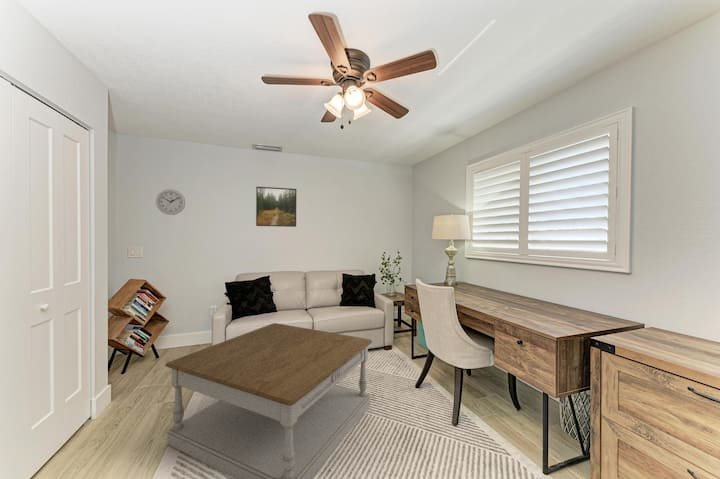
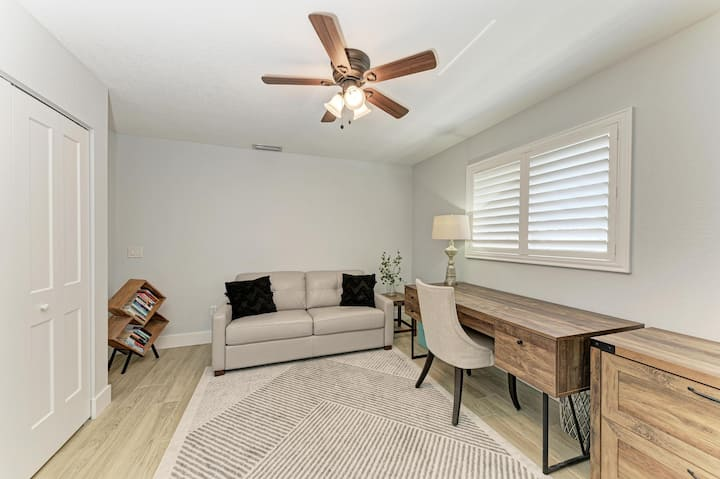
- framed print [255,186,297,228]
- wall clock [155,188,186,216]
- coffee table [164,322,373,479]
